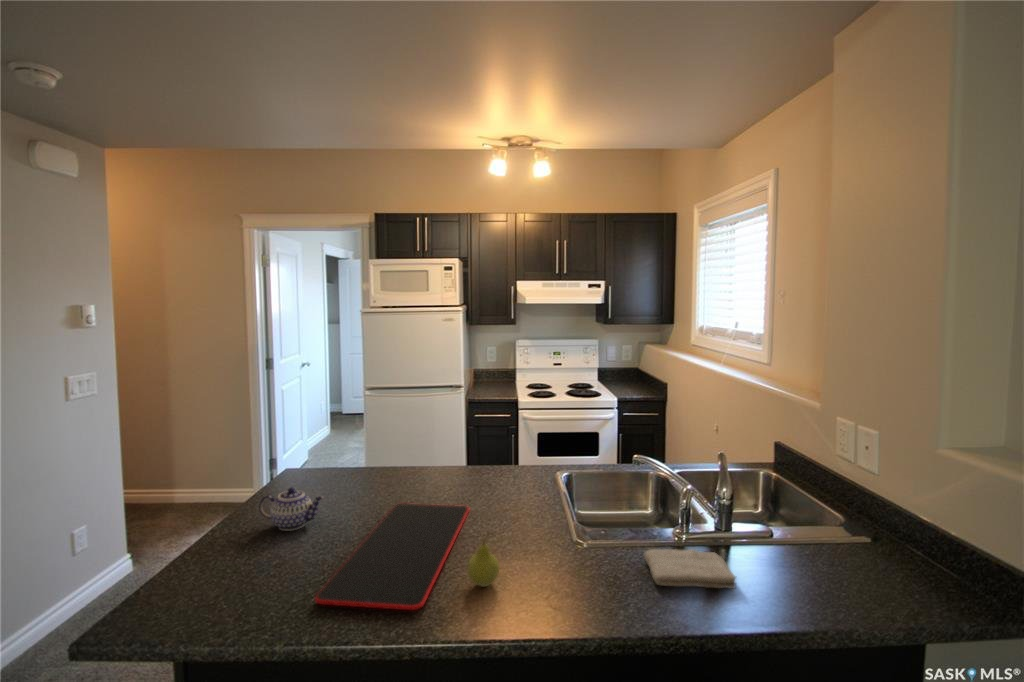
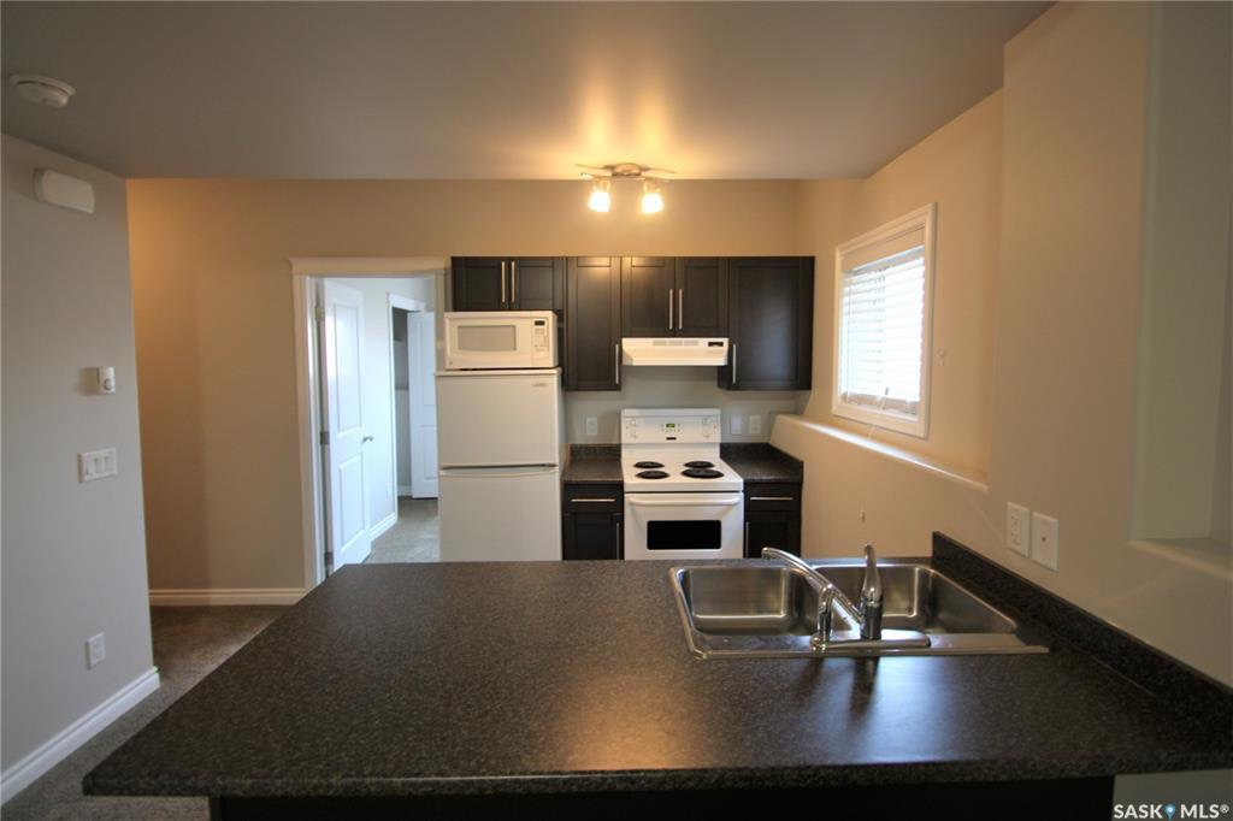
- teapot [258,487,325,532]
- cutting board [314,502,470,611]
- washcloth [642,548,738,590]
- fruit [467,532,500,588]
